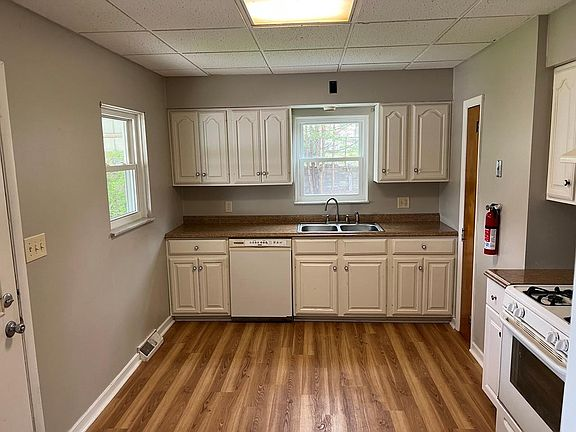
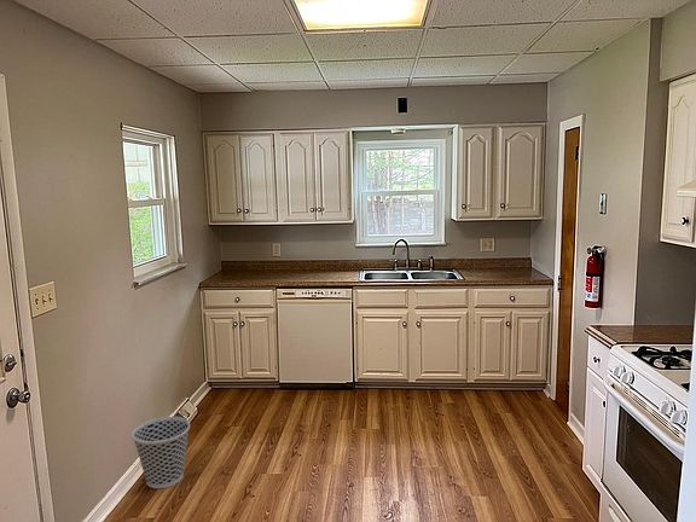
+ wastebasket [130,416,191,489]
